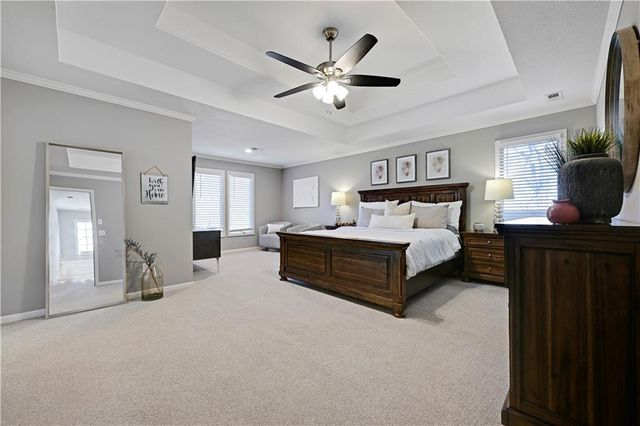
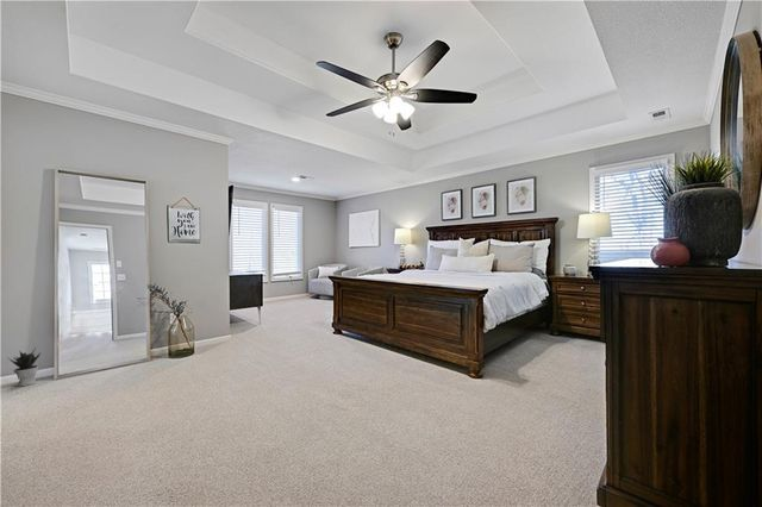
+ potted plant [6,346,43,388]
